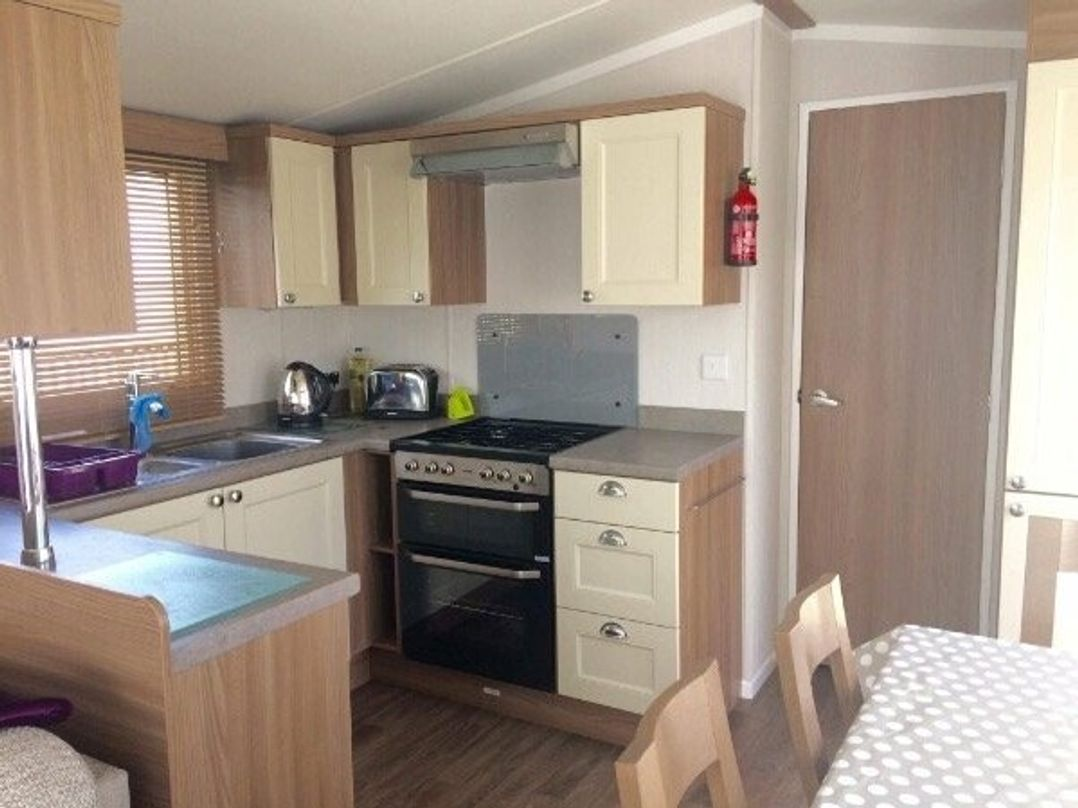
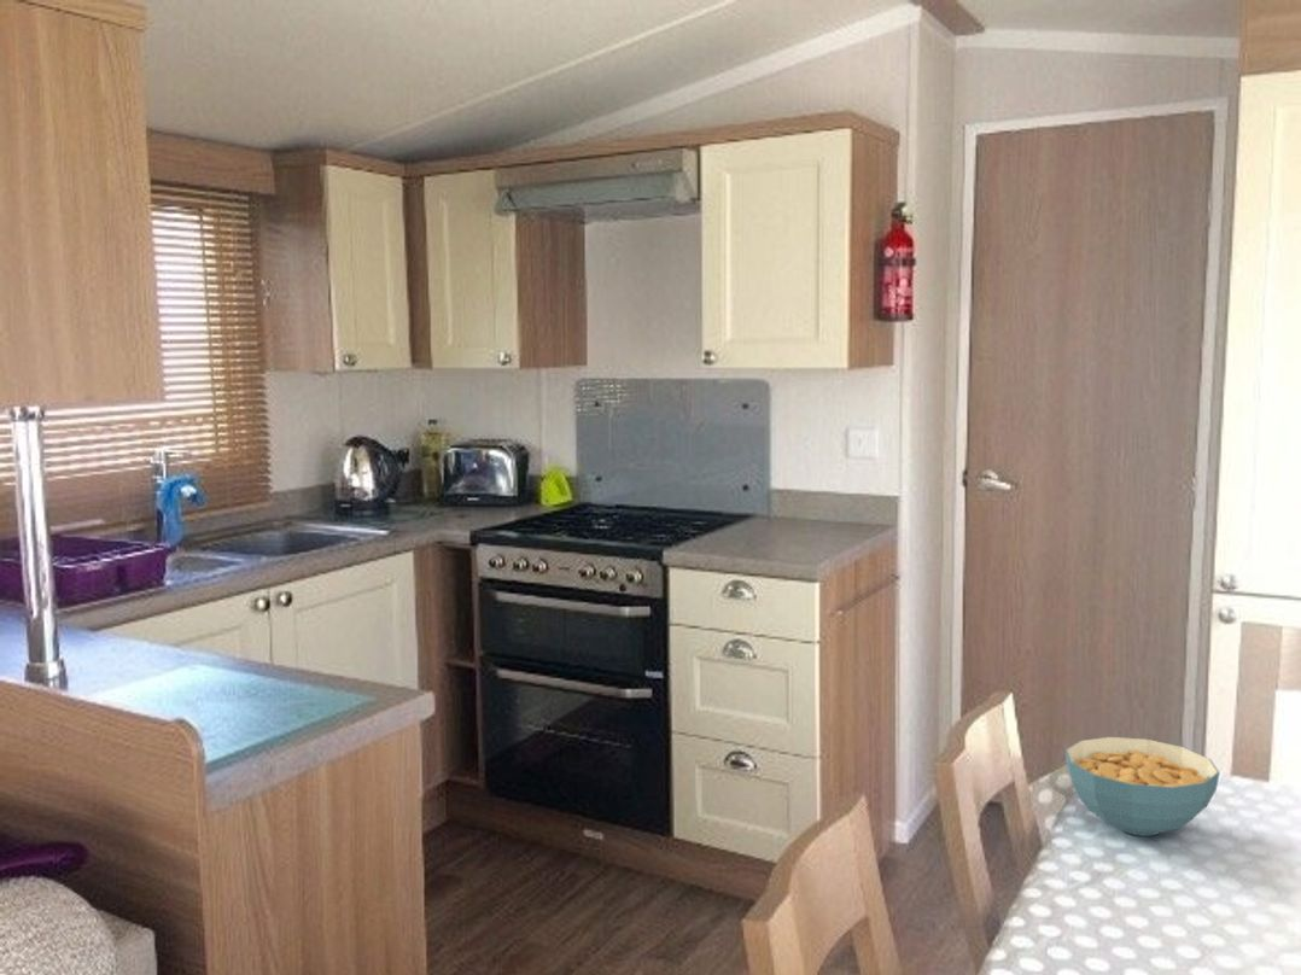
+ cereal bowl [1064,736,1221,837]
